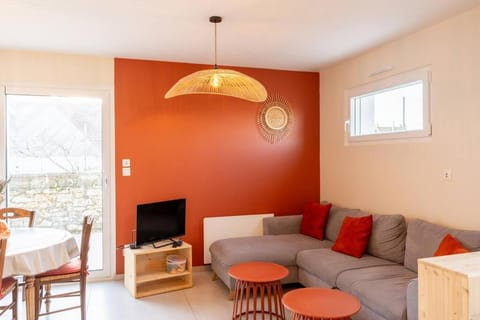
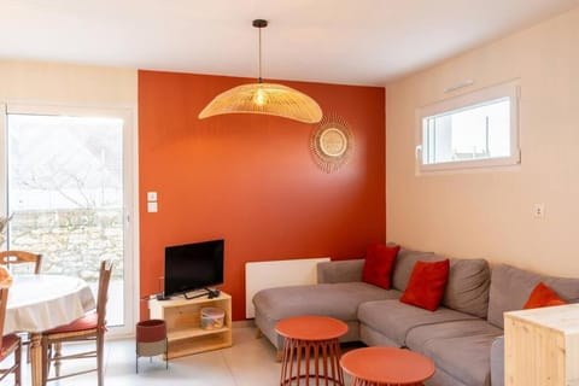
+ planter [135,317,169,374]
